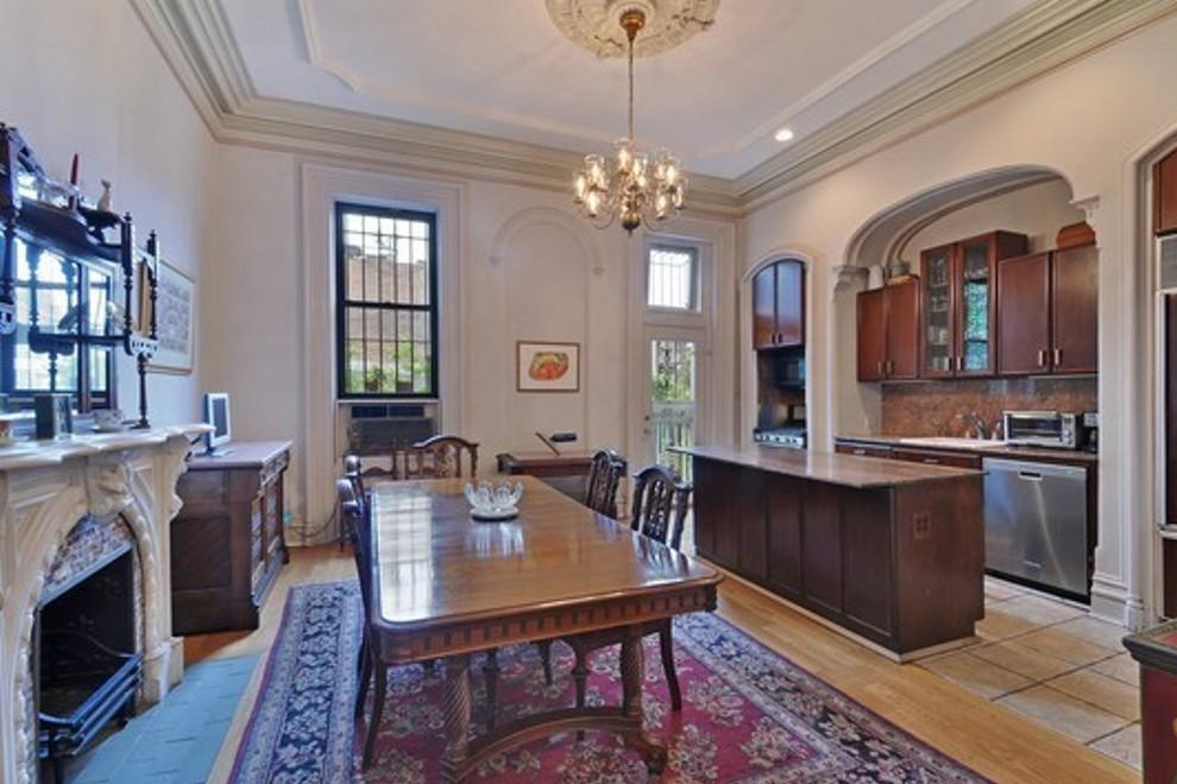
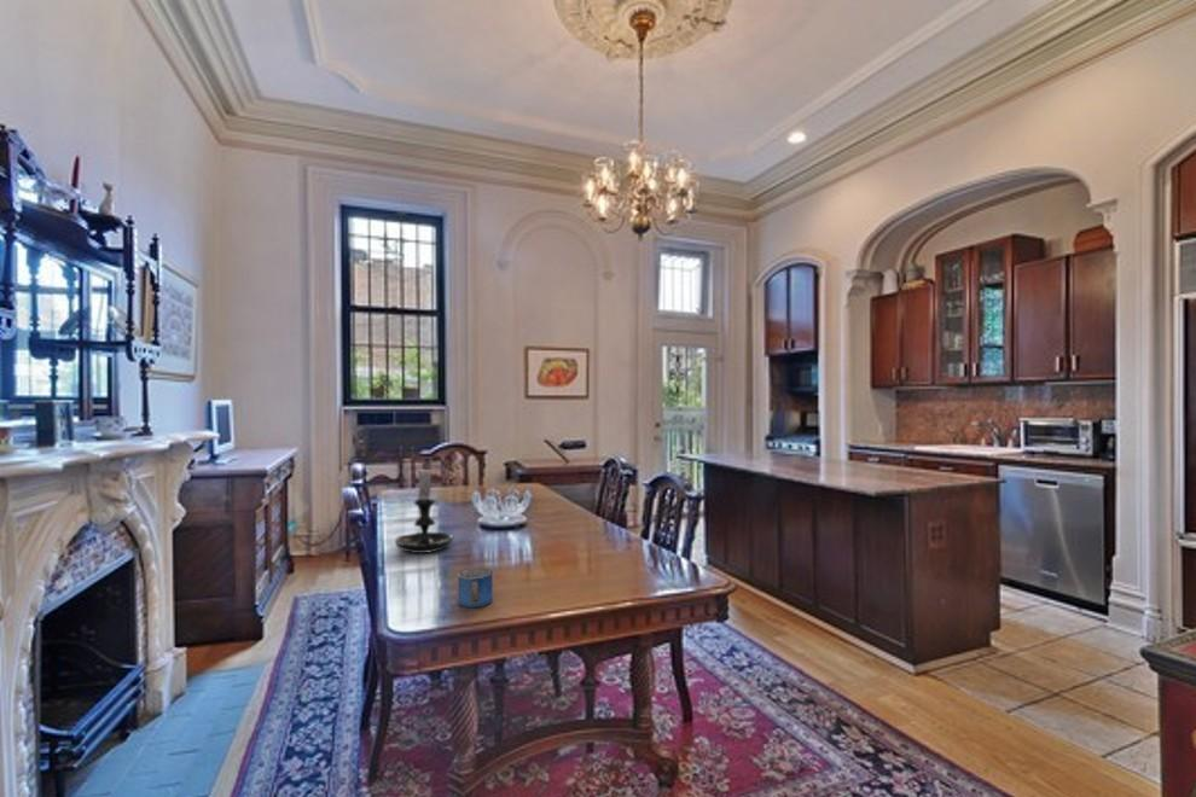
+ mug [457,568,494,609]
+ candle holder [394,464,454,554]
